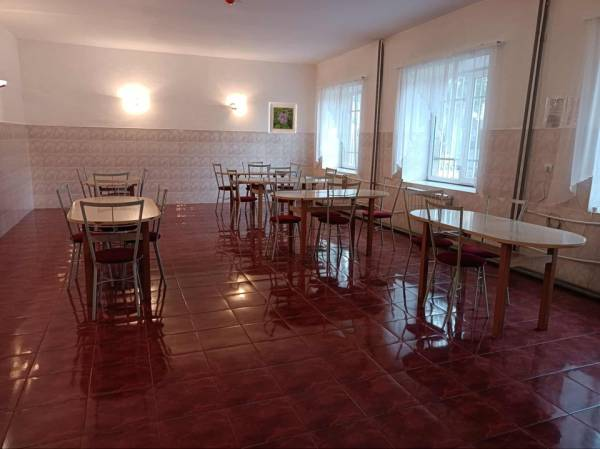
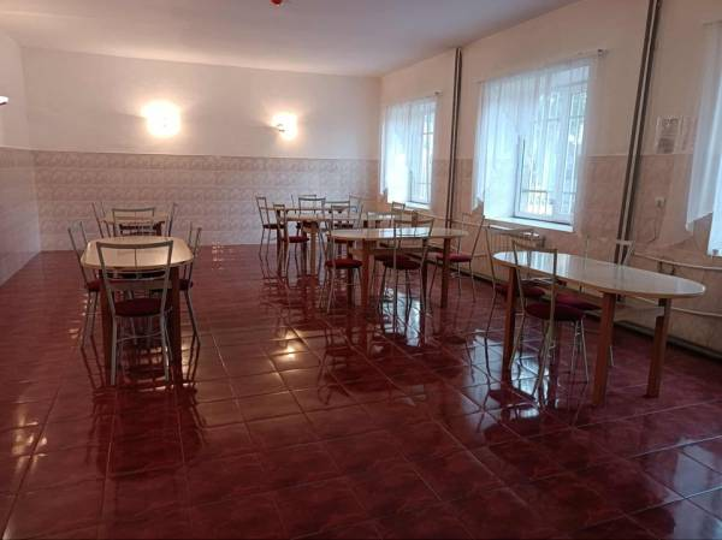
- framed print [268,101,298,135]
